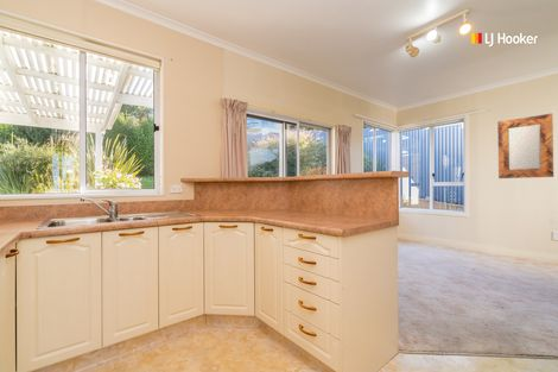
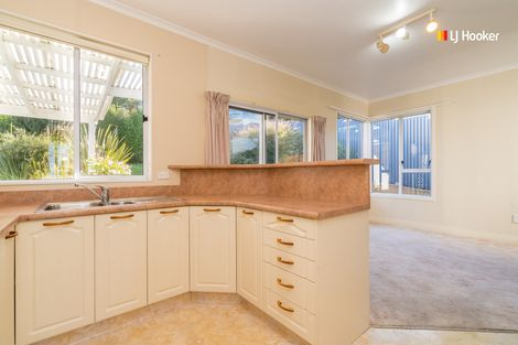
- home mirror [496,113,554,179]
